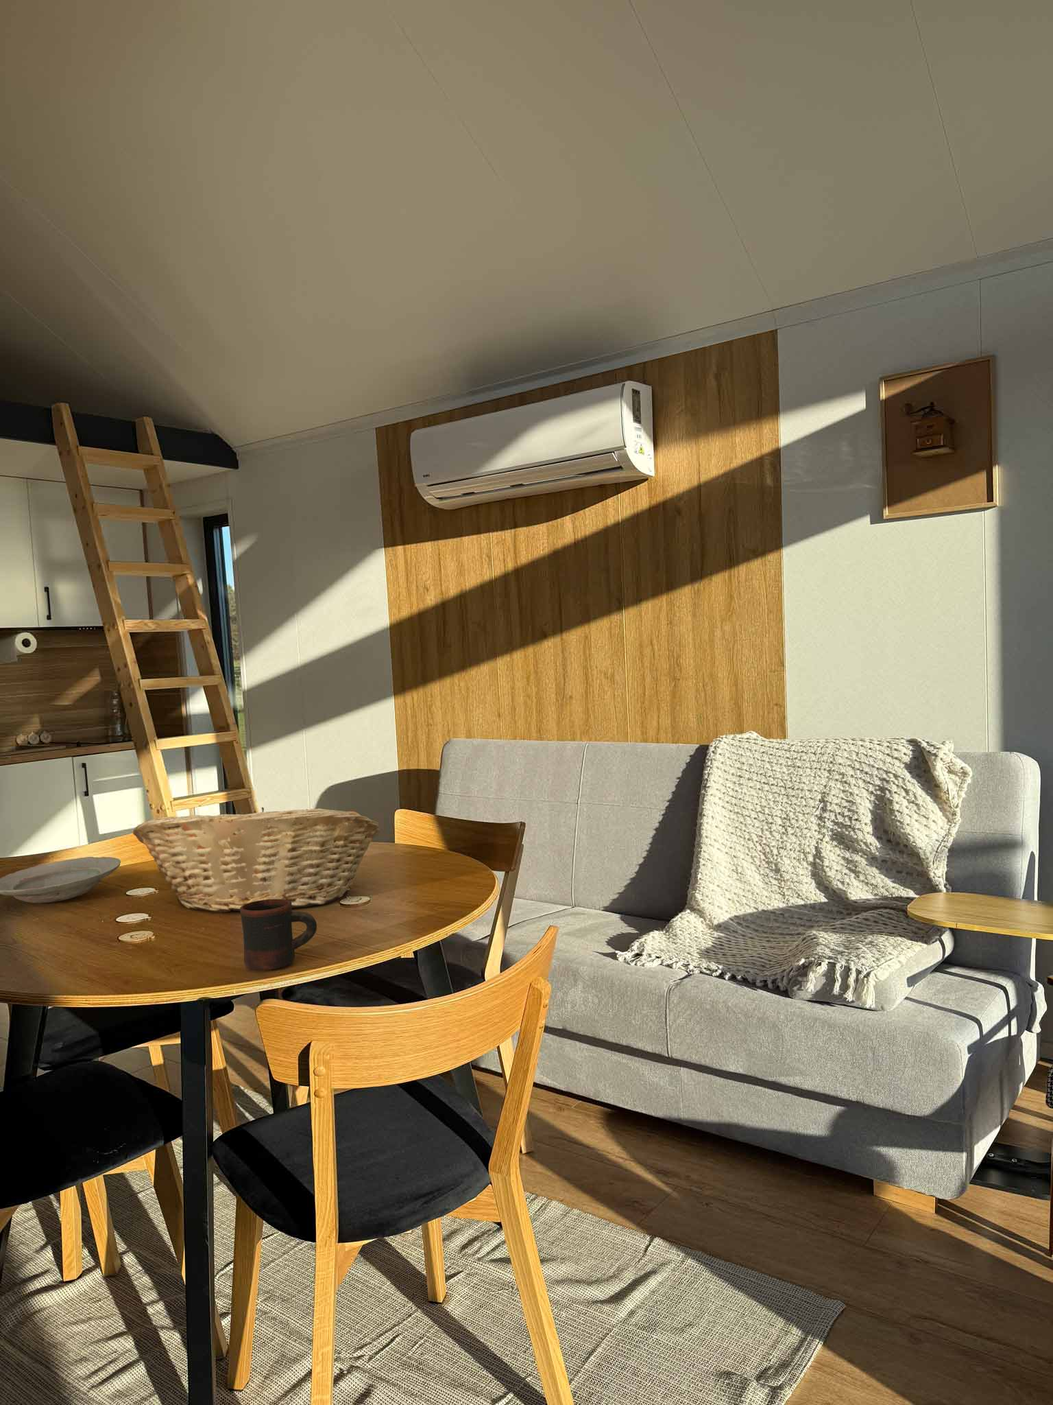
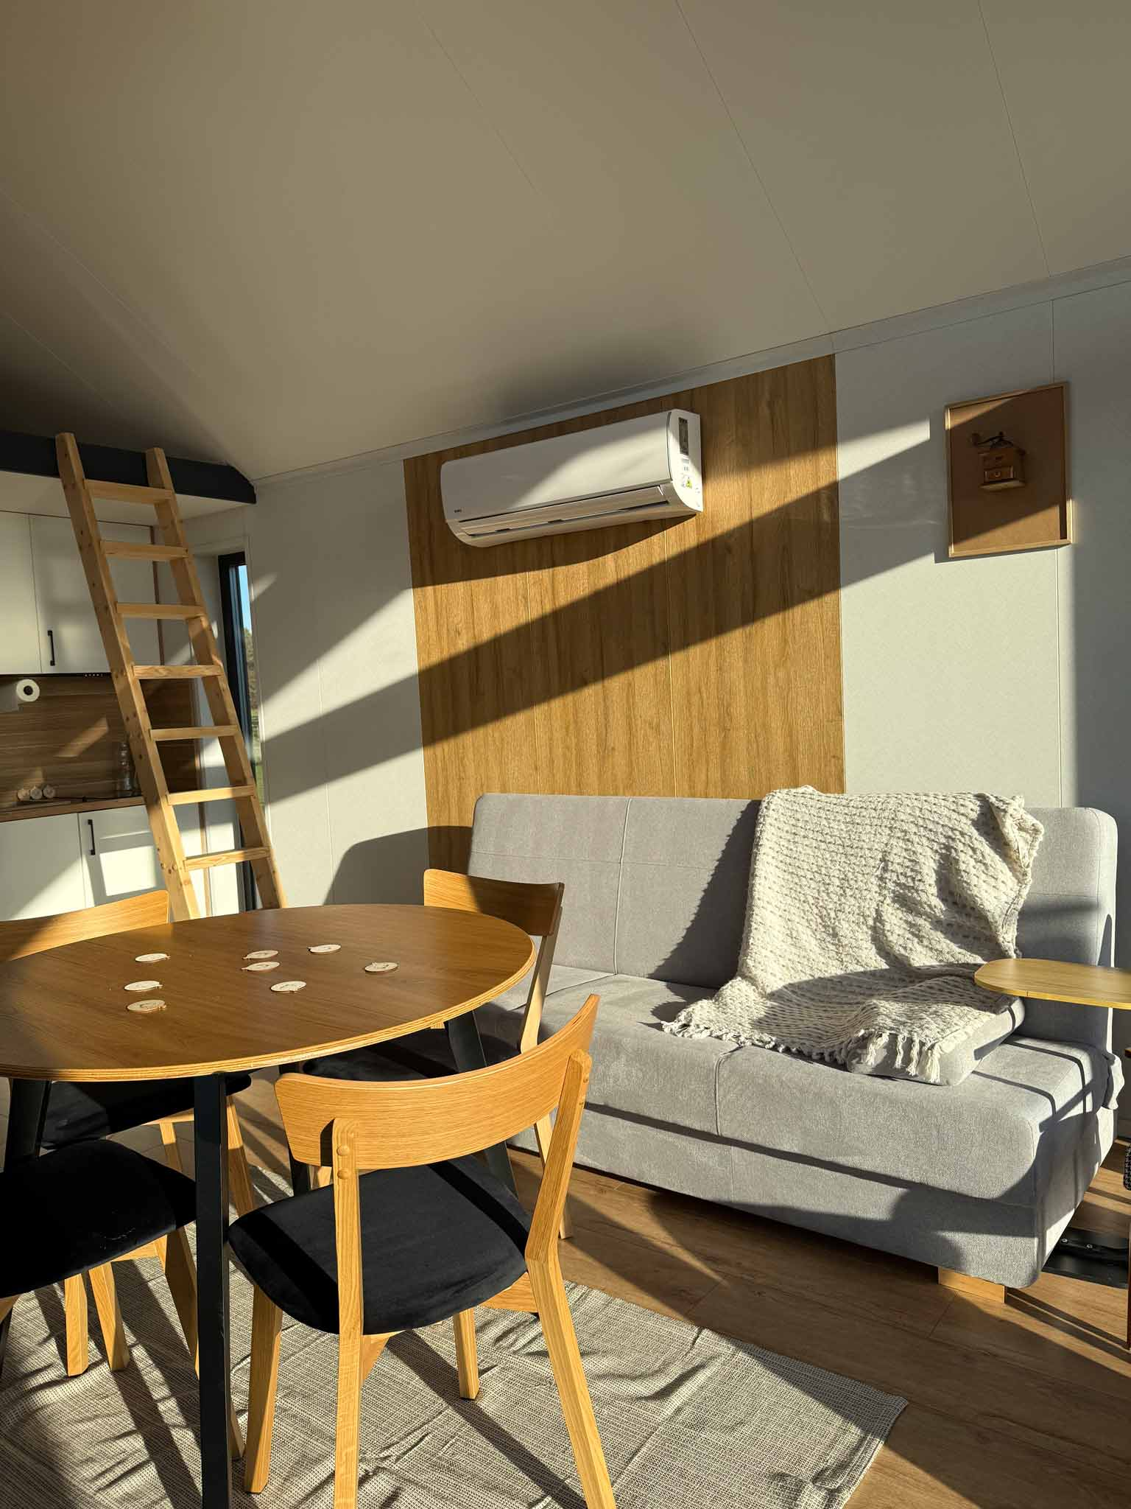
- mug [240,899,317,970]
- plate [0,856,122,904]
- fruit basket [133,806,382,913]
